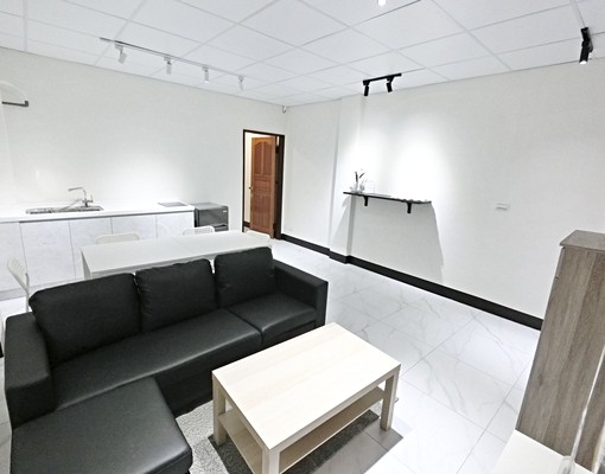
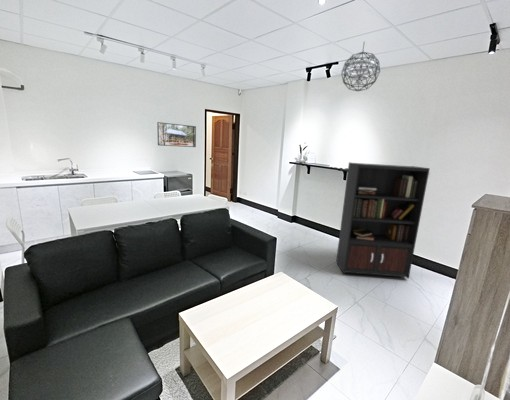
+ pendant light [340,41,381,92]
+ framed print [156,121,197,148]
+ bookcase [335,161,431,280]
